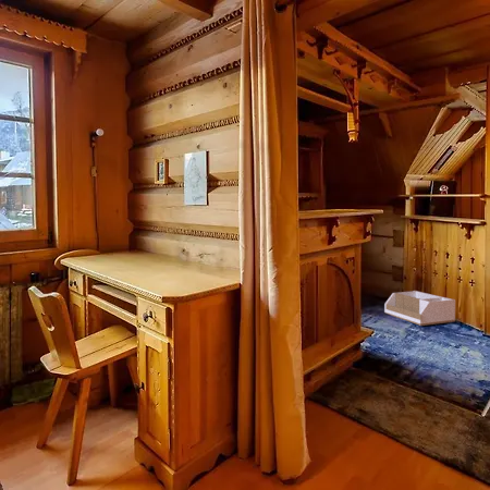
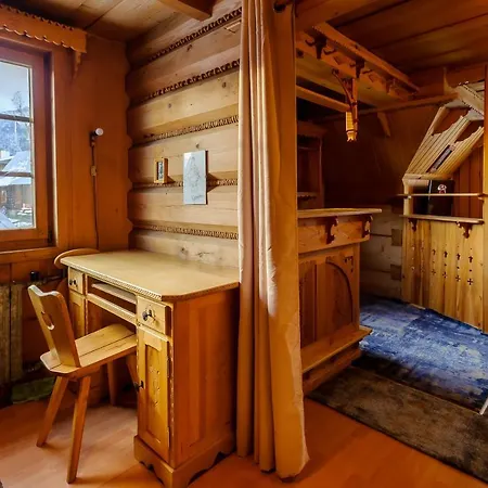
- storage bin [383,290,456,327]
